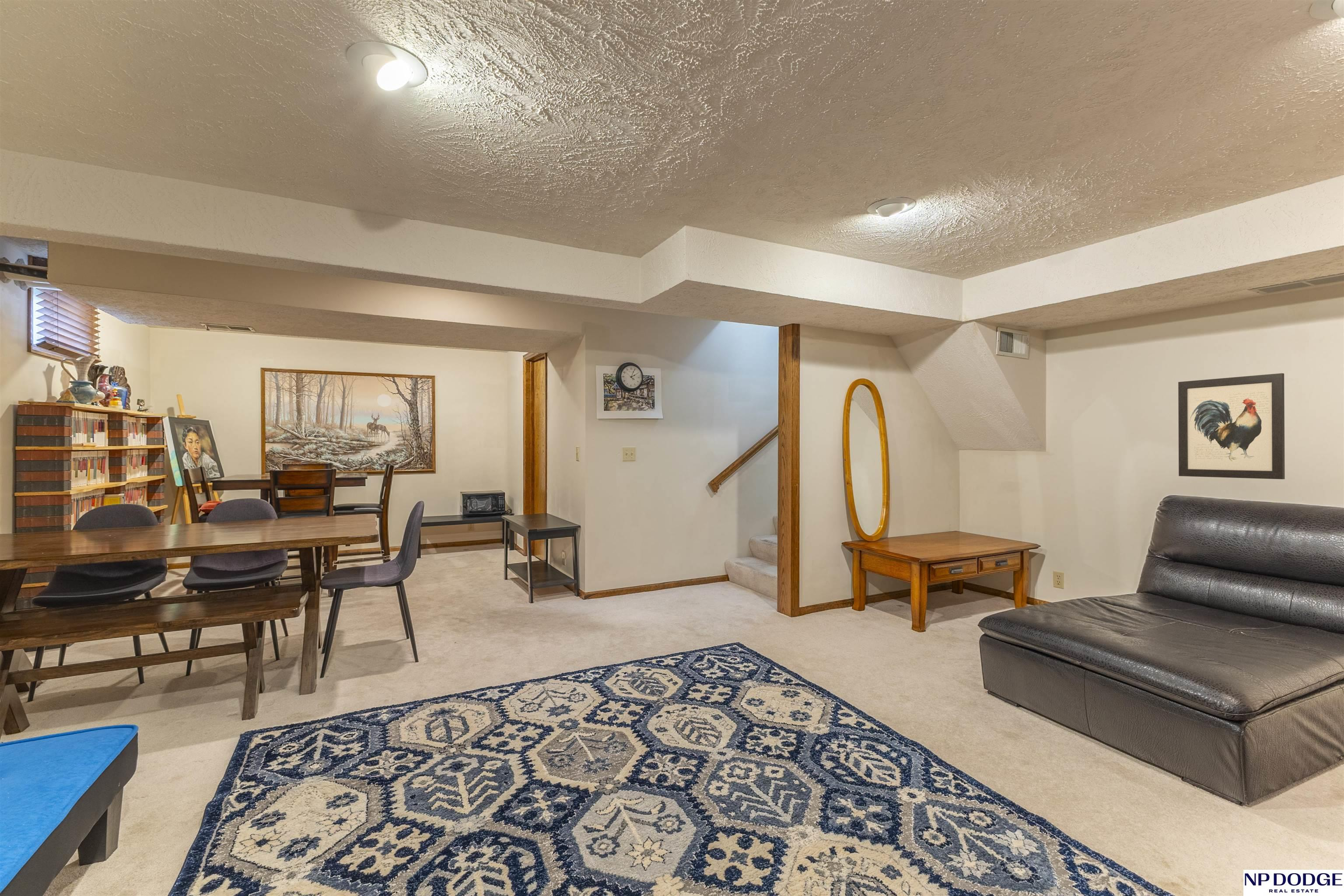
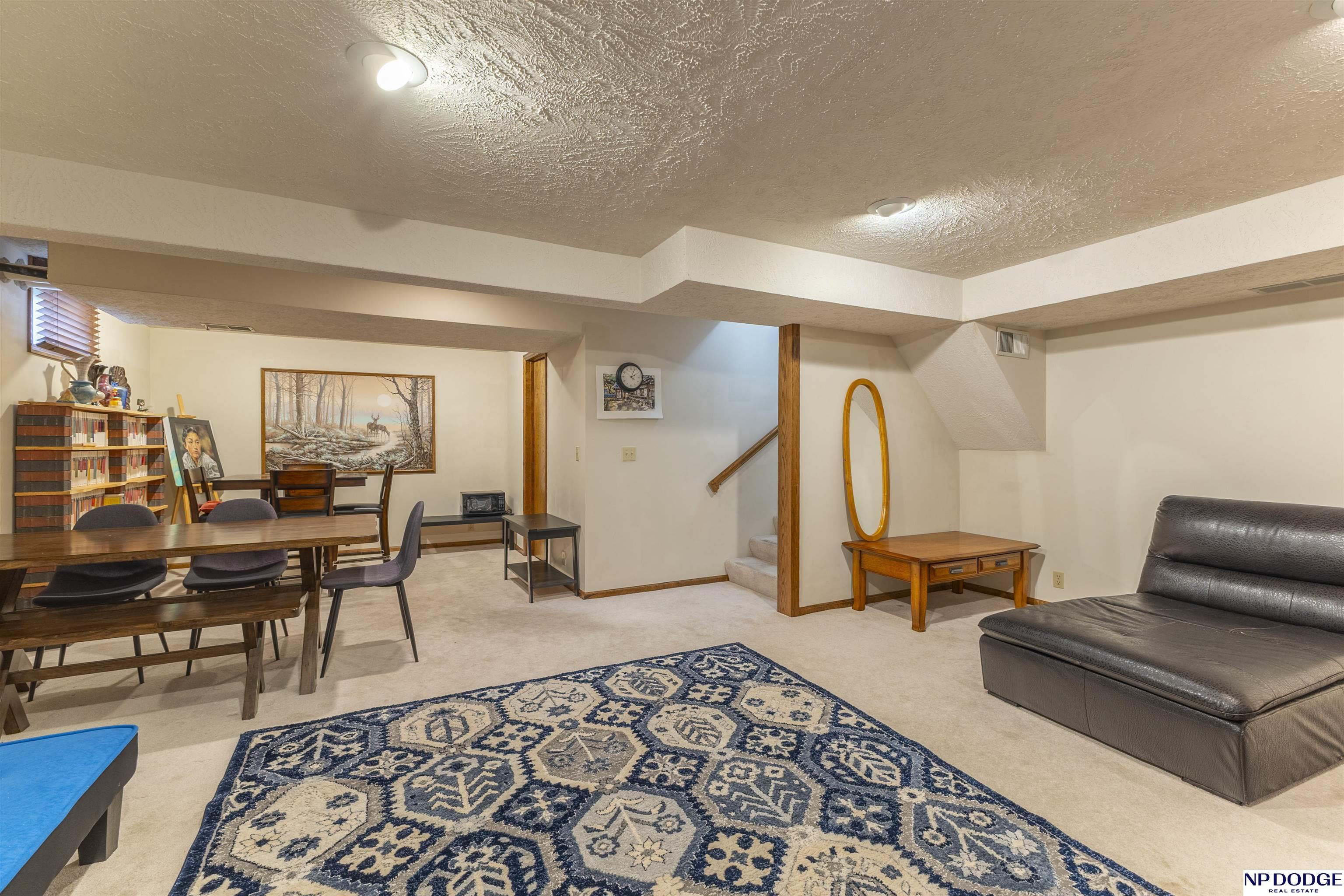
- wall art [1178,373,1285,479]
